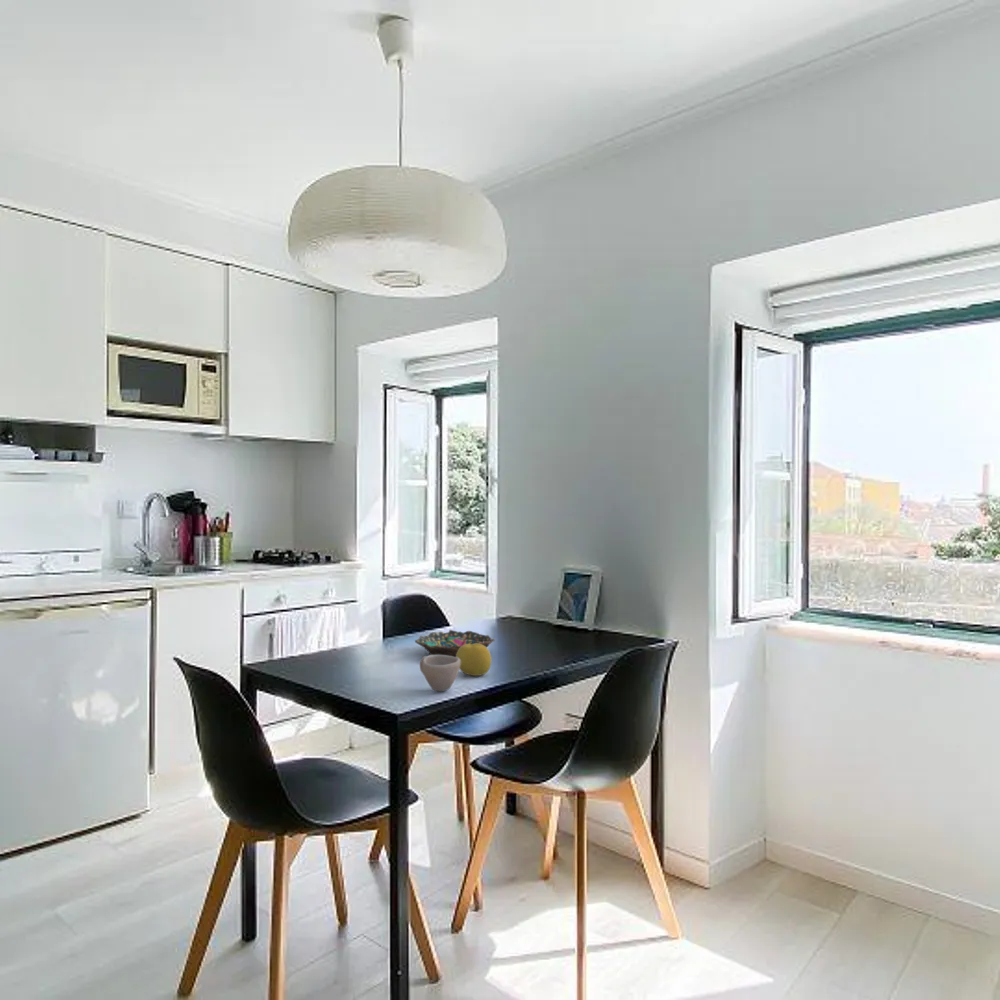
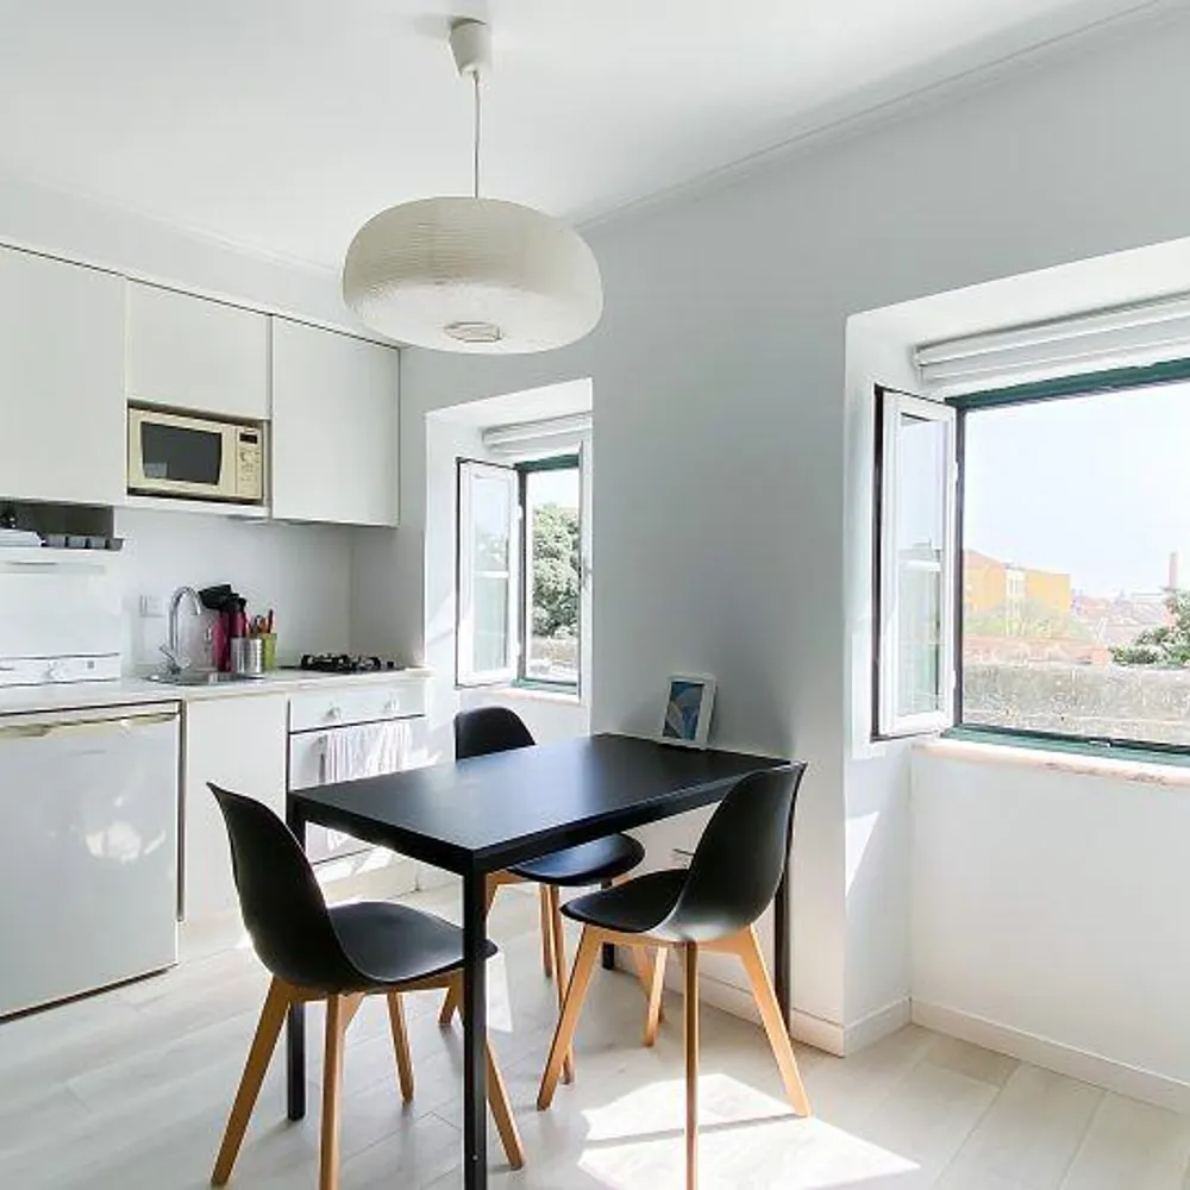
- bowl [414,629,496,657]
- fruit [456,643,492,677]
- cup [419,654,461,692]
